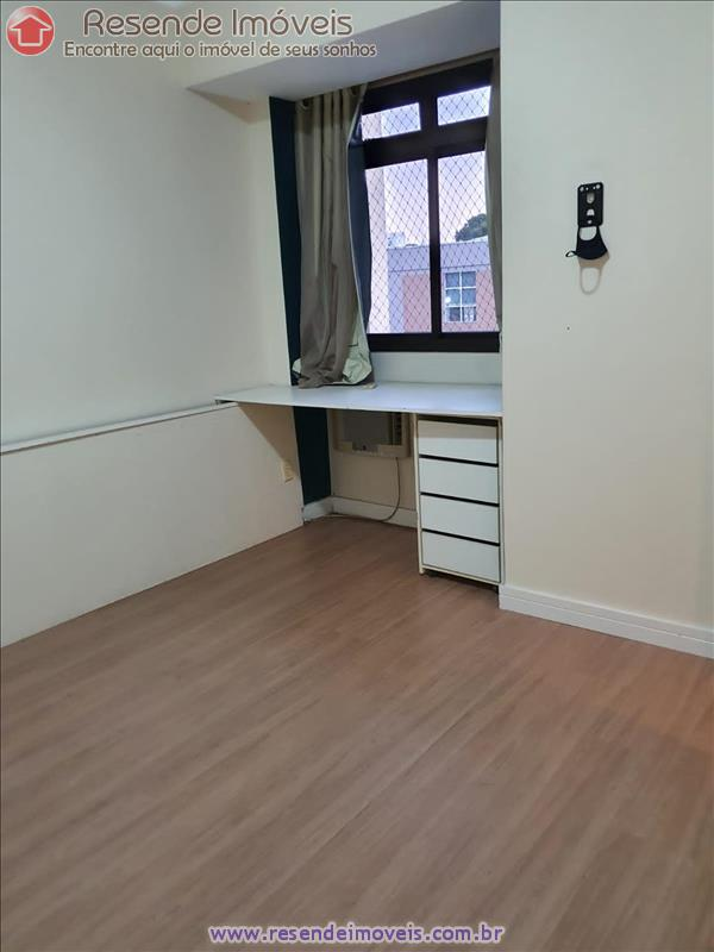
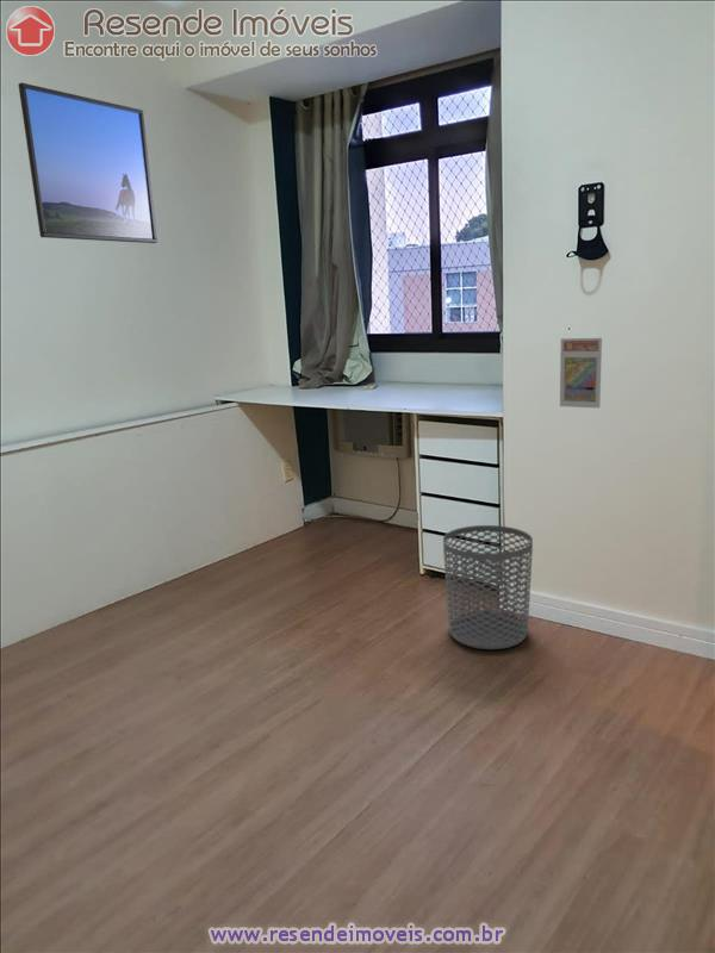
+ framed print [17,81,158,244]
+ waste bin [442,524,534,650]
+ trading card display case [559,337,603,409]
